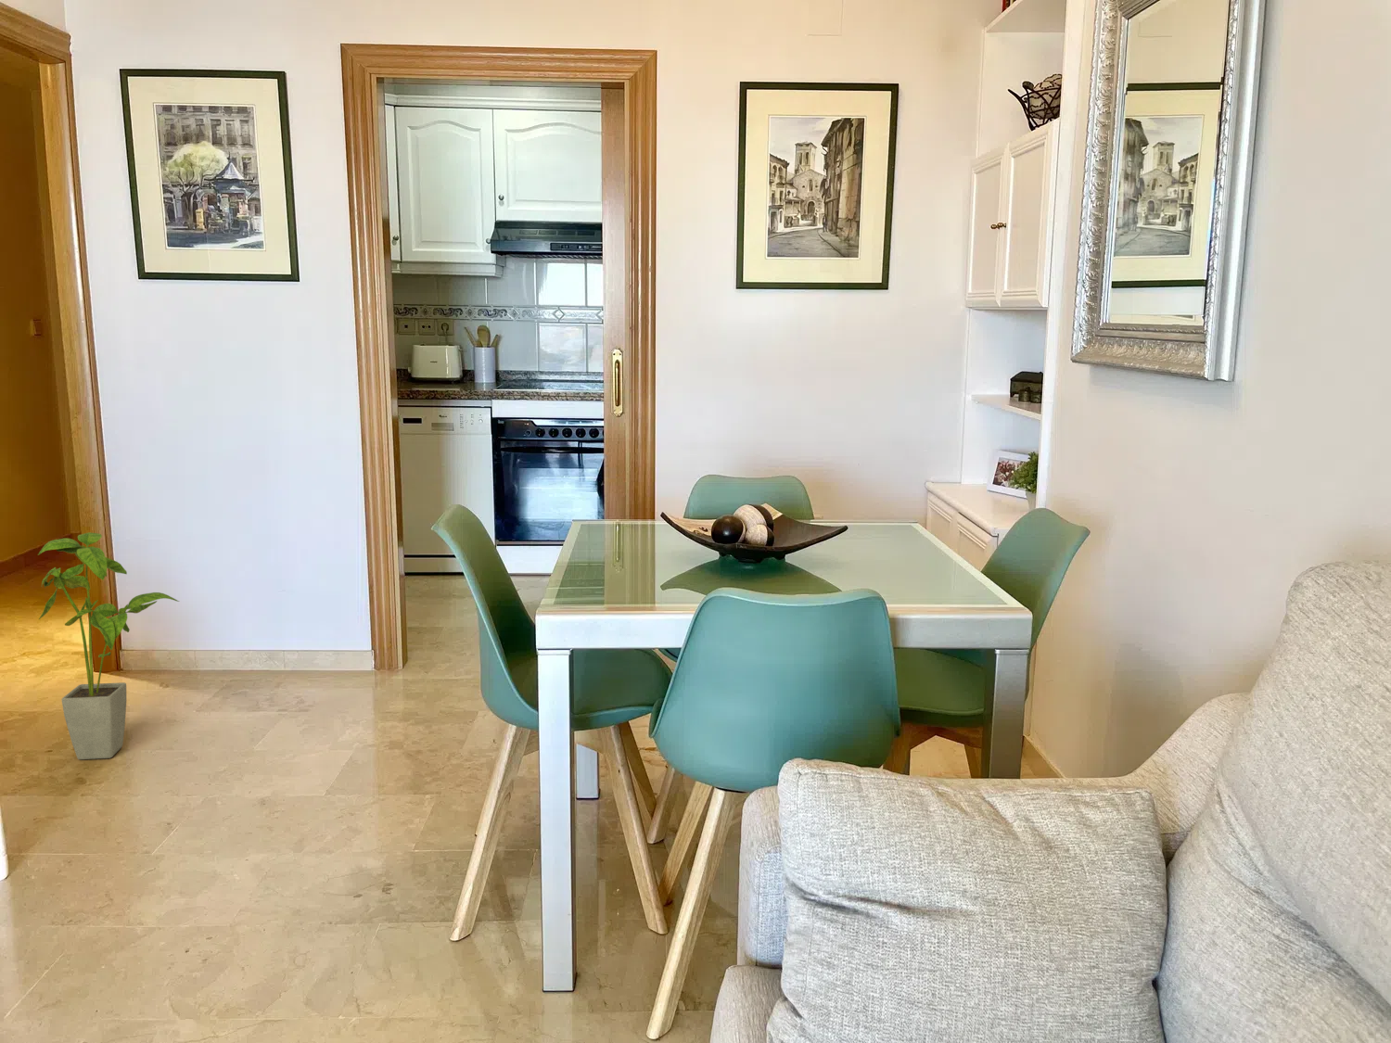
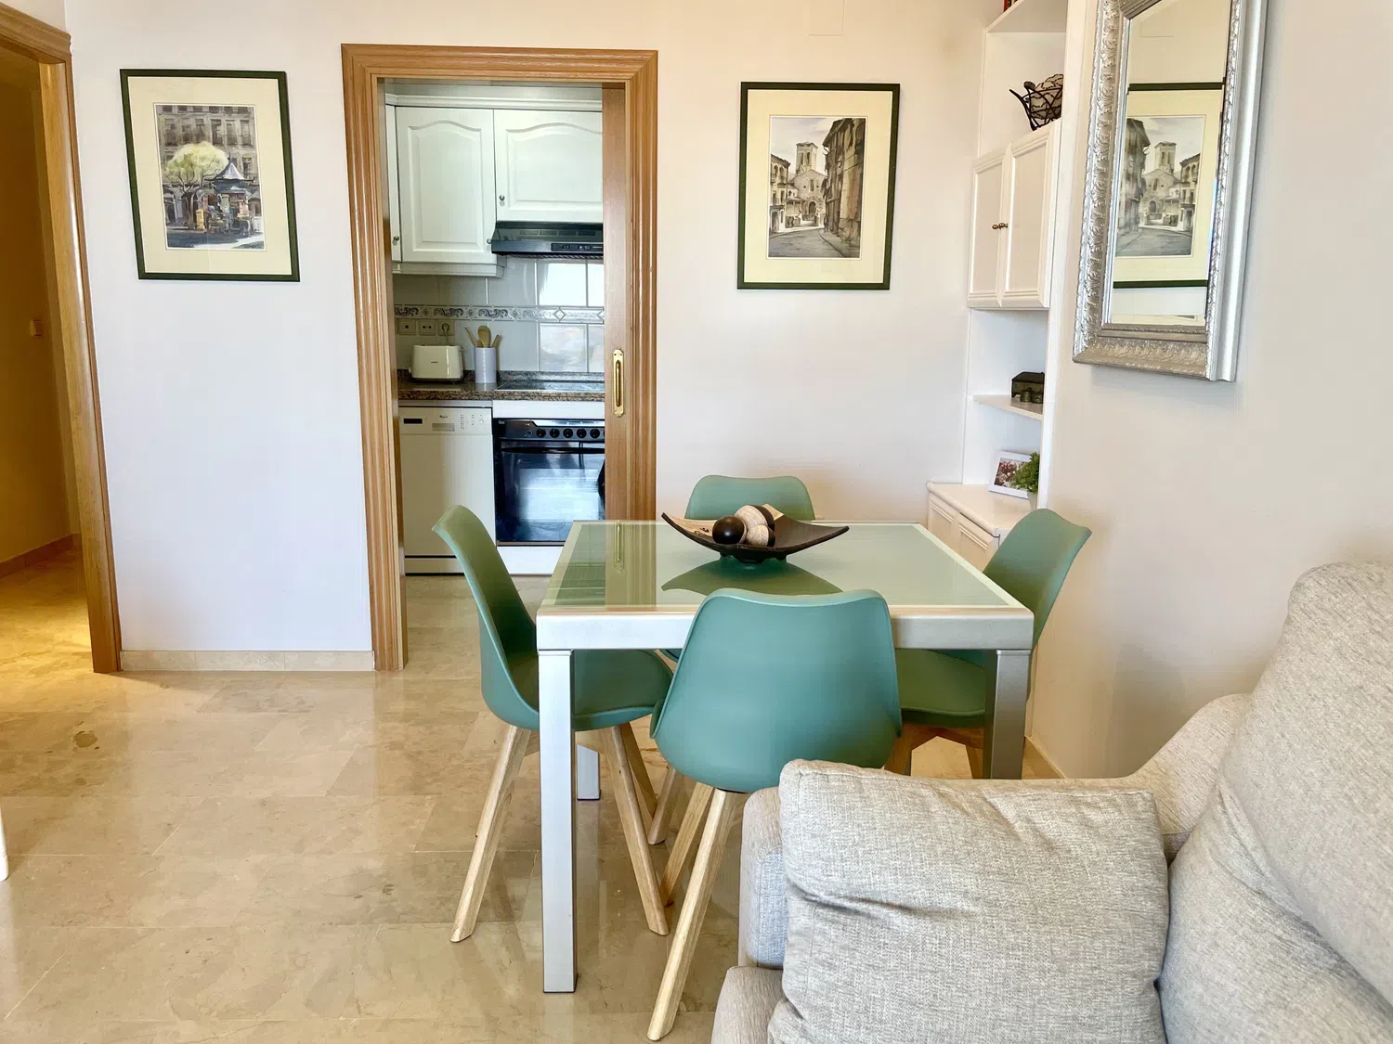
- house plant [37,531,181,760]
